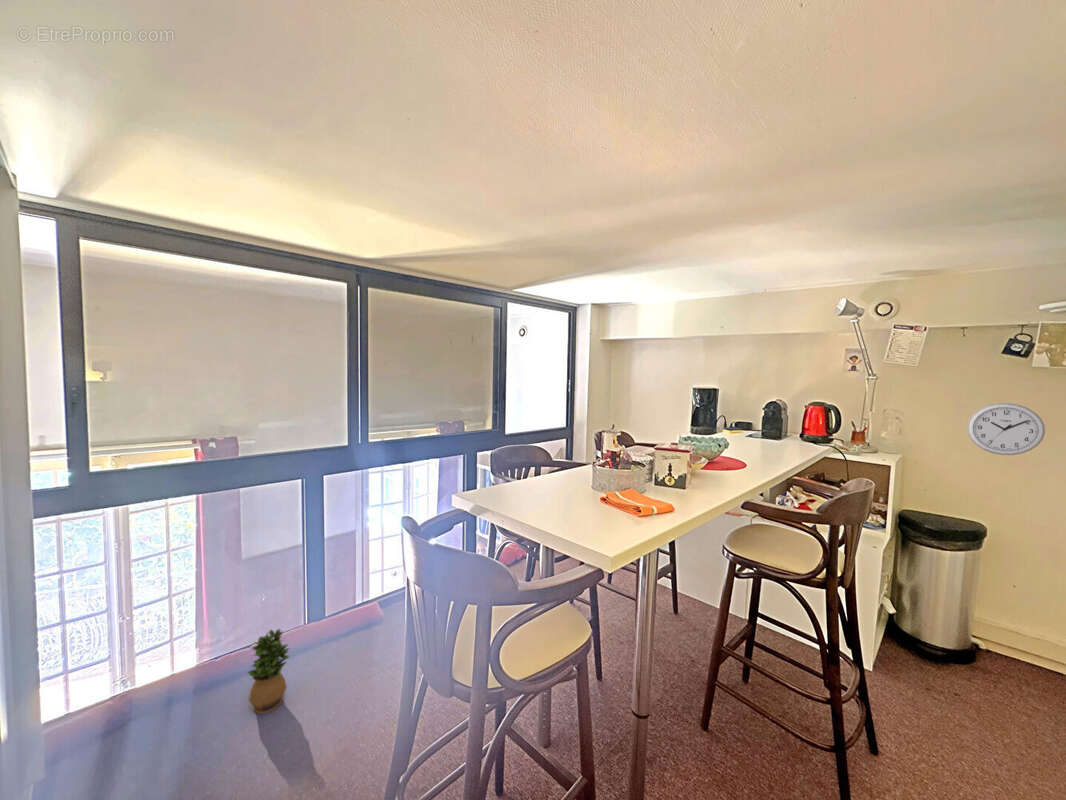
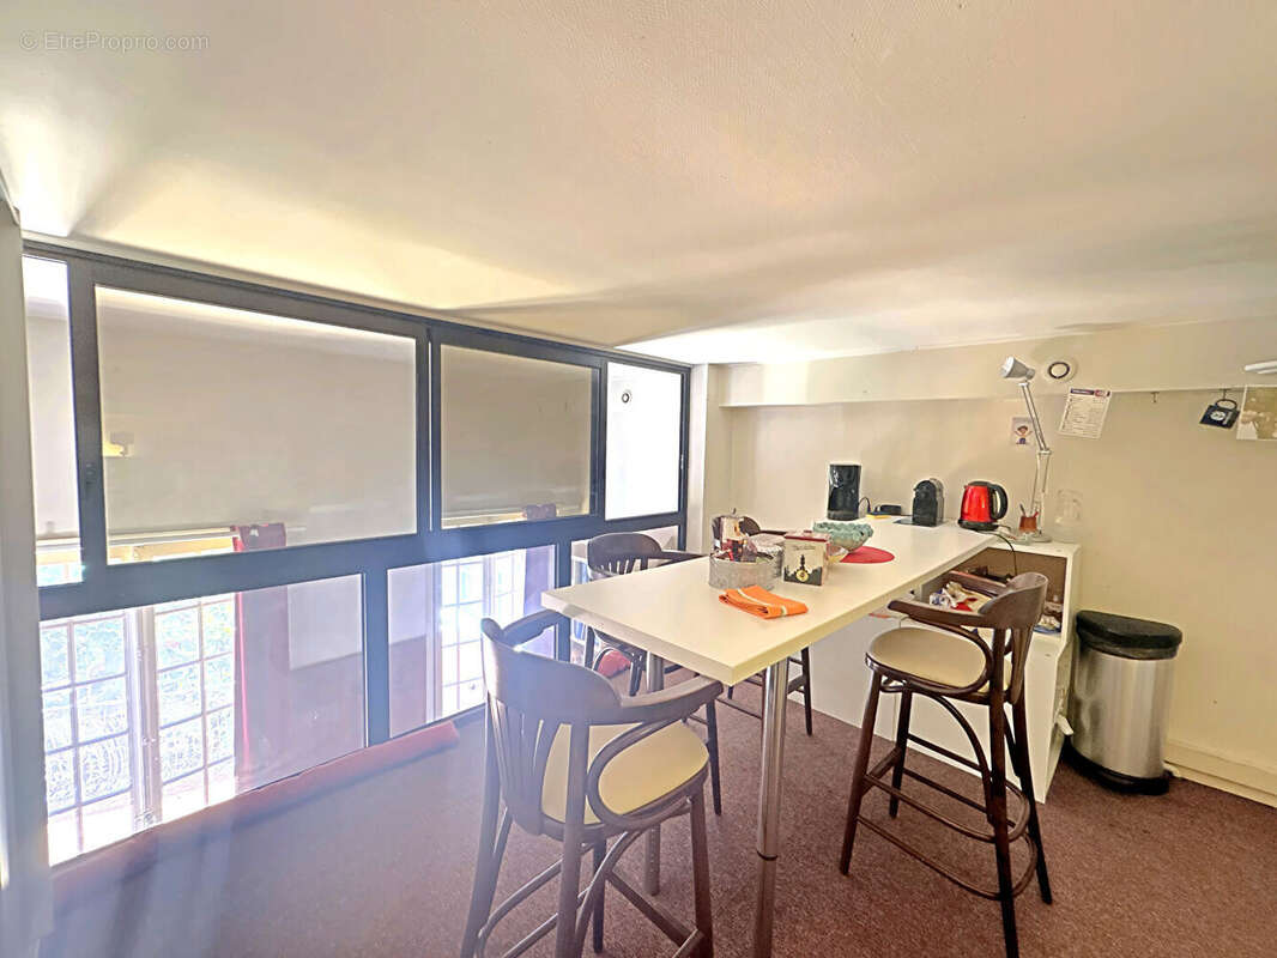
- wall clock [966,402,1046,456]
- potted plant [247,628,292,715]
